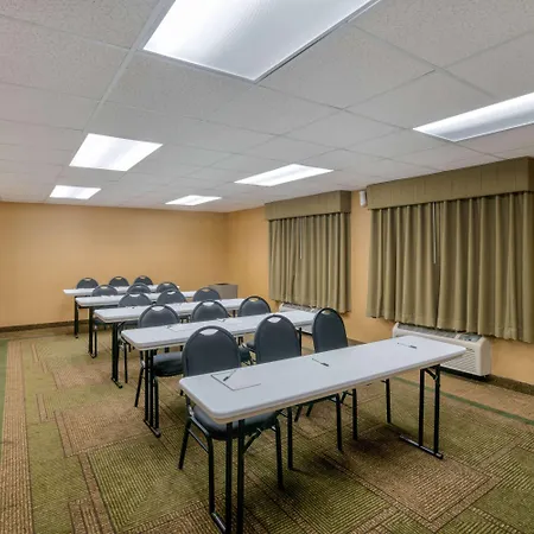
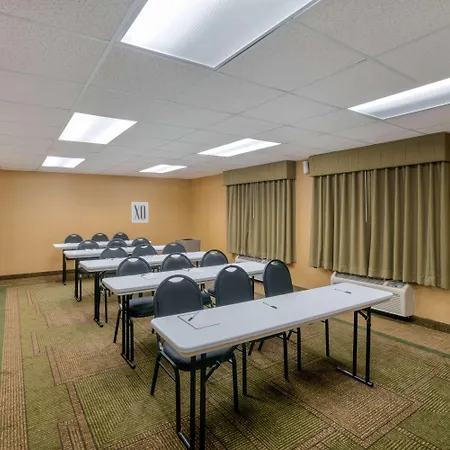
+ wall art [130,201,149,224]
